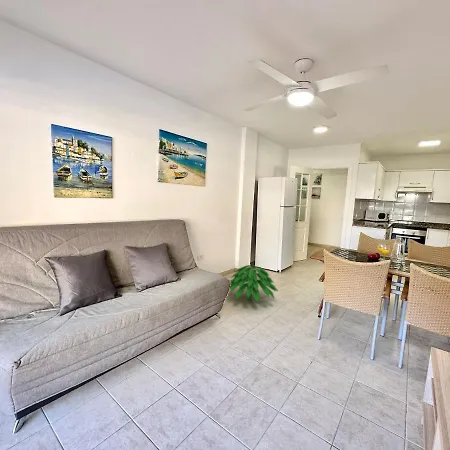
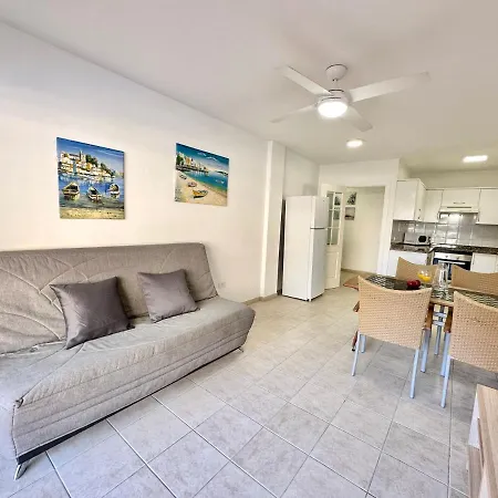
- indoor plant [229,264,279,303]
